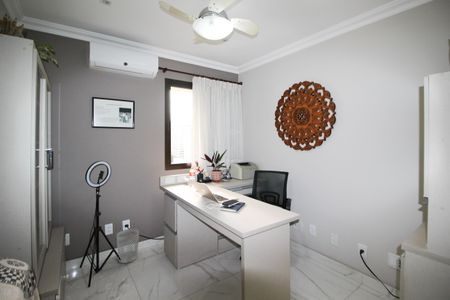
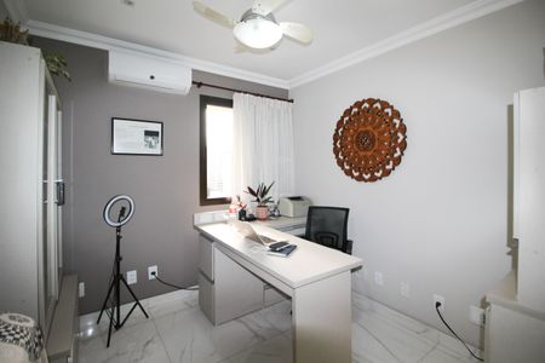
- wastebasket [115,228,140,264]
